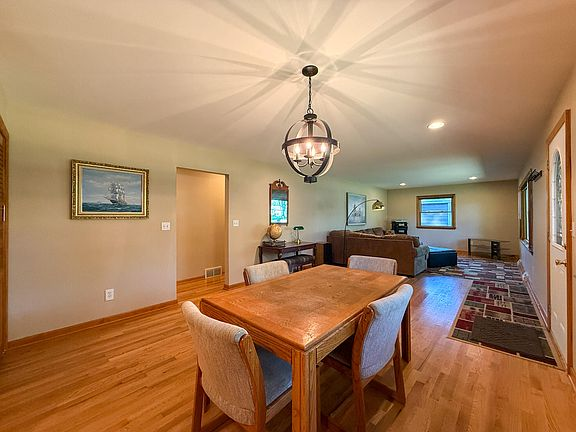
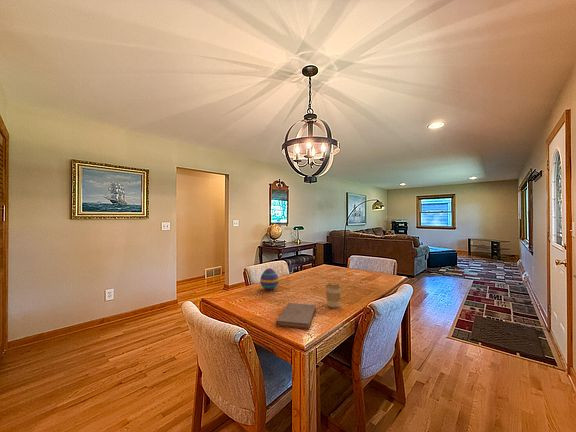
+ coffee cup [324,282,343,308]
+ decorative egg [259,267,280,291]
+ book [275,302,317,330]
